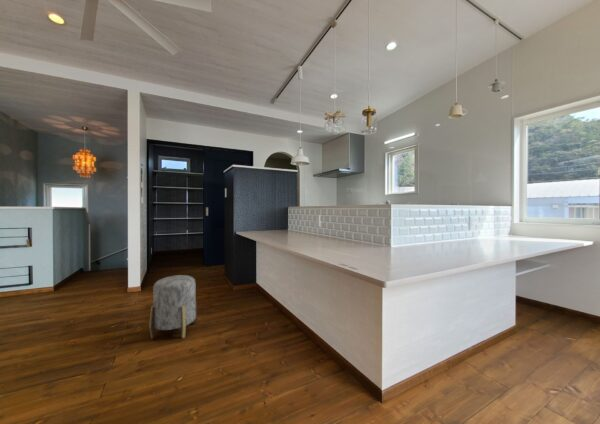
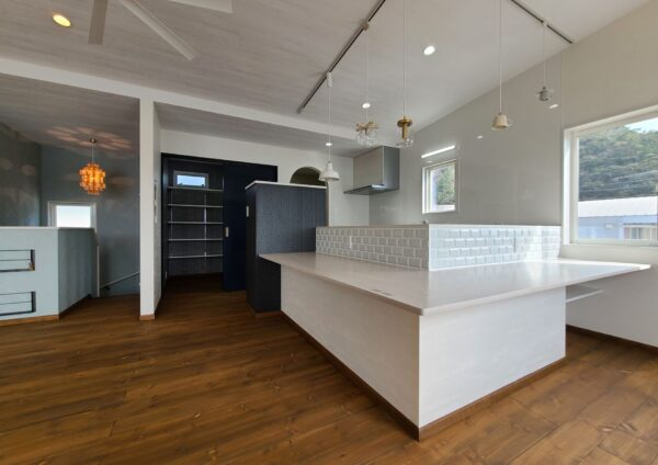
- stool [148,274,199,340]
